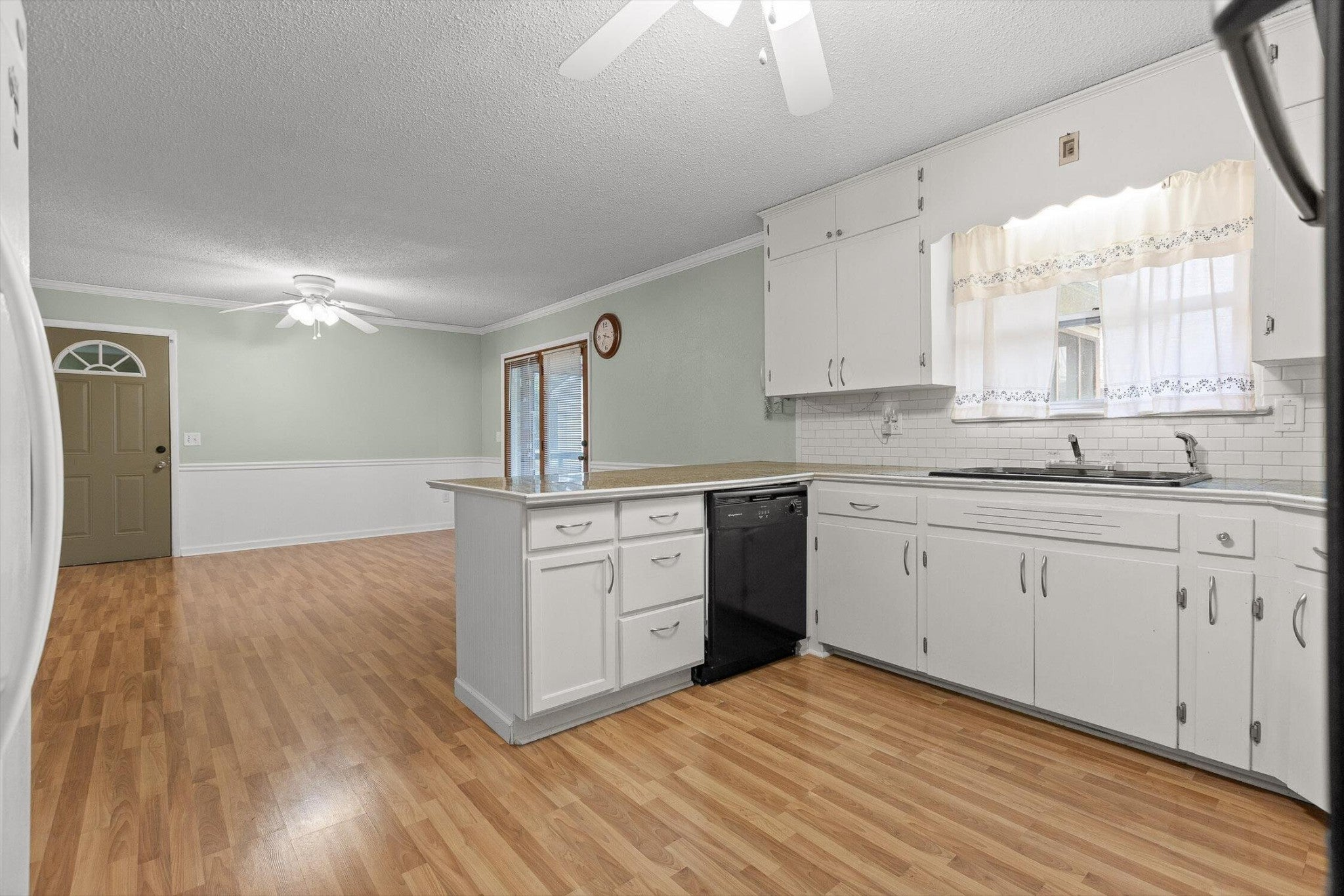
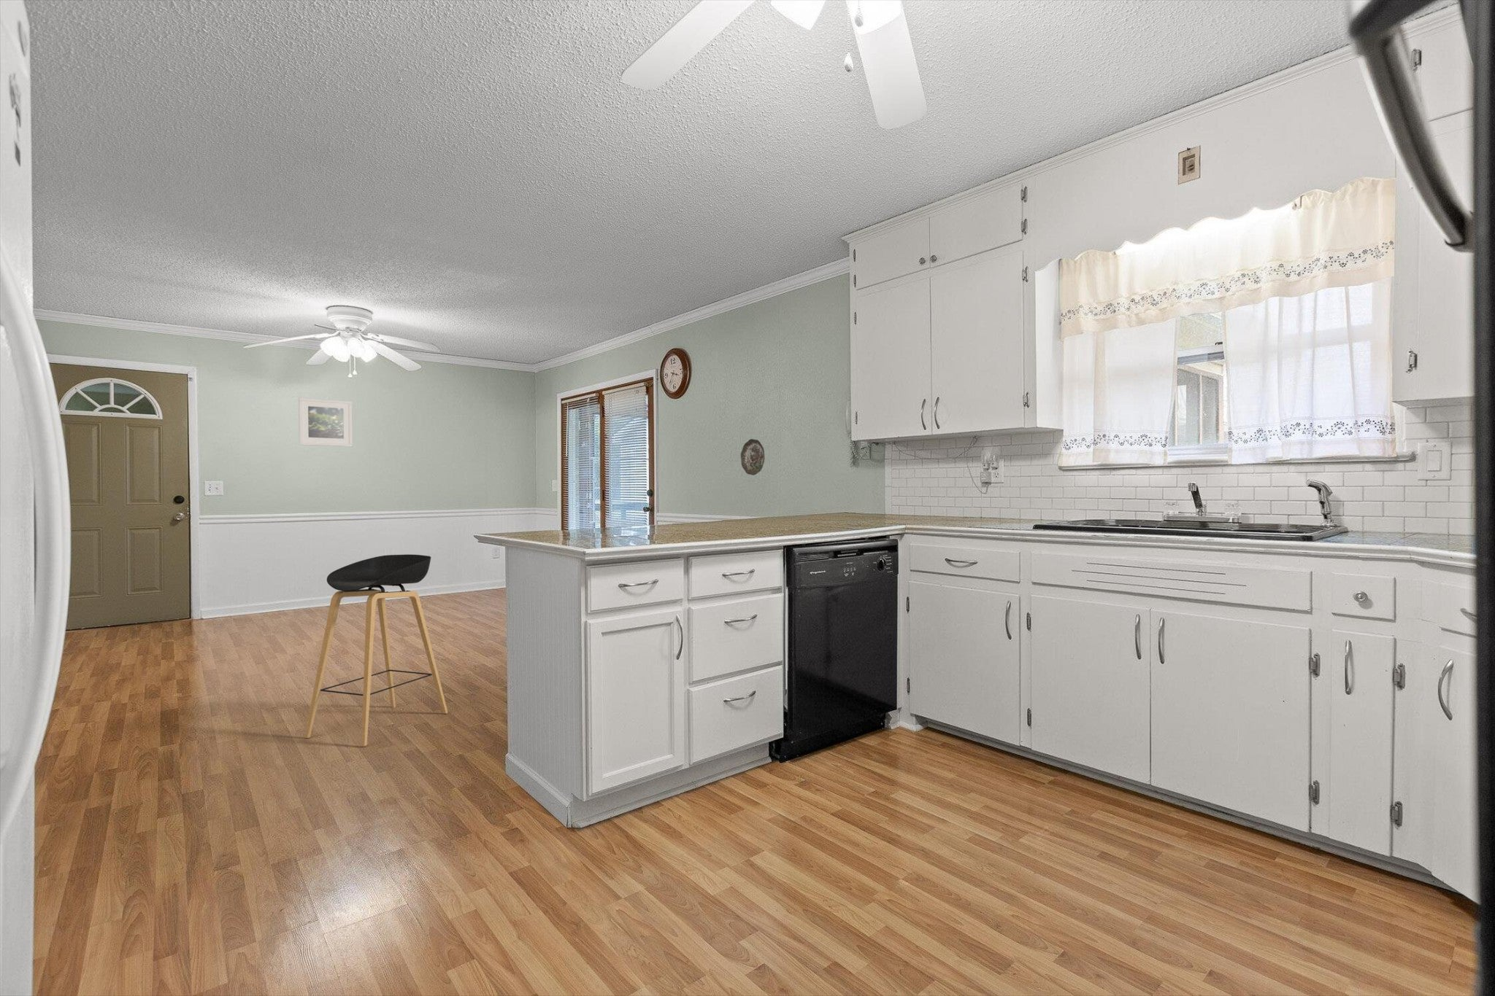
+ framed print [298,397,354,448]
+ stool [304,554,448,747]
+ decorative plate [740,438,765,476]
